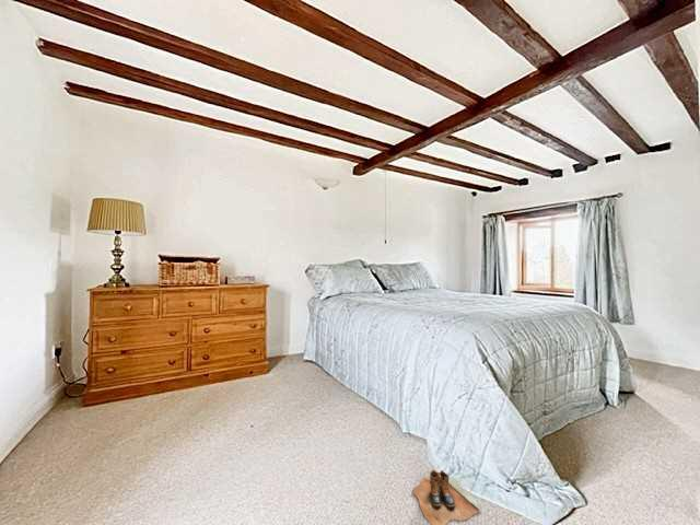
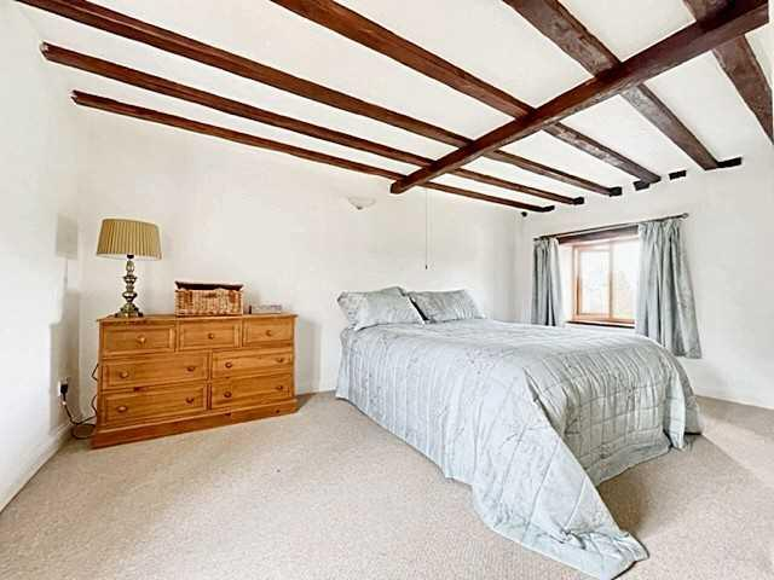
- boots [412,468,481,525]
